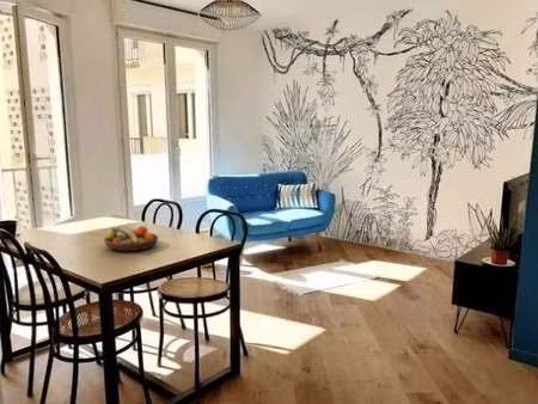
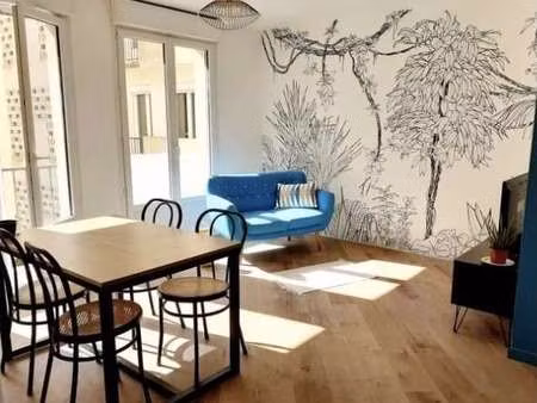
- fruit bowl [103,224,159,252]
